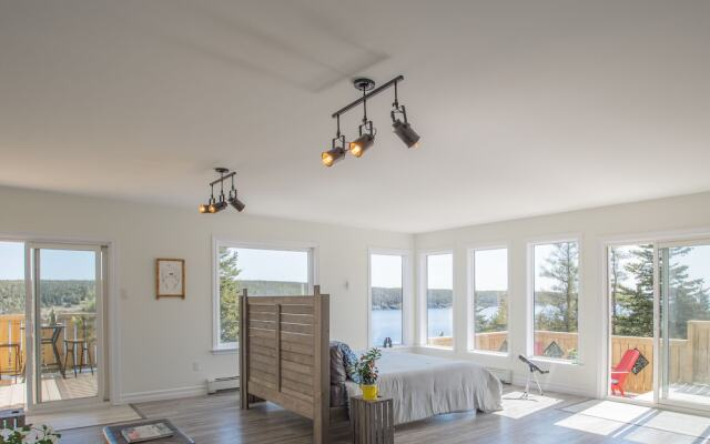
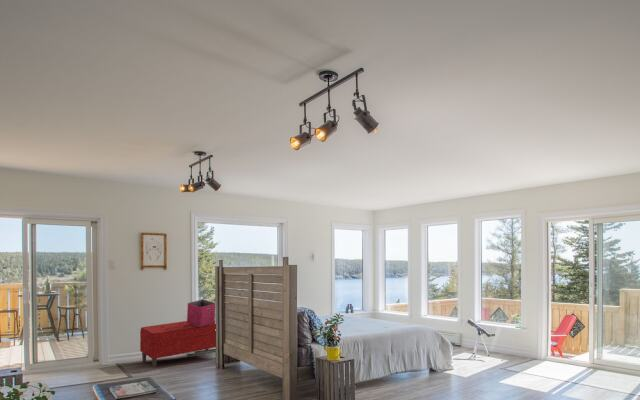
+ bench [139,320,217,368]
+ storage bin [186,299,216,327]
